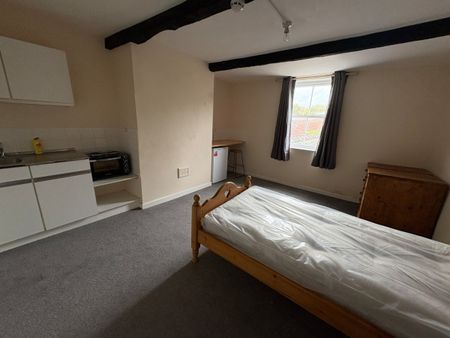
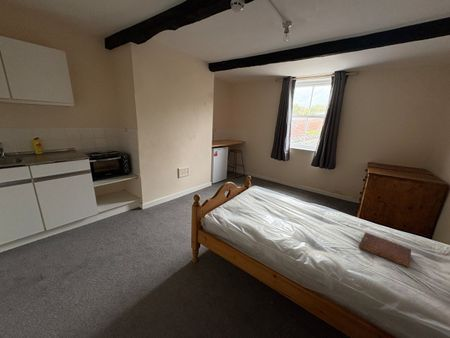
+ diary [358,232,412,269]
